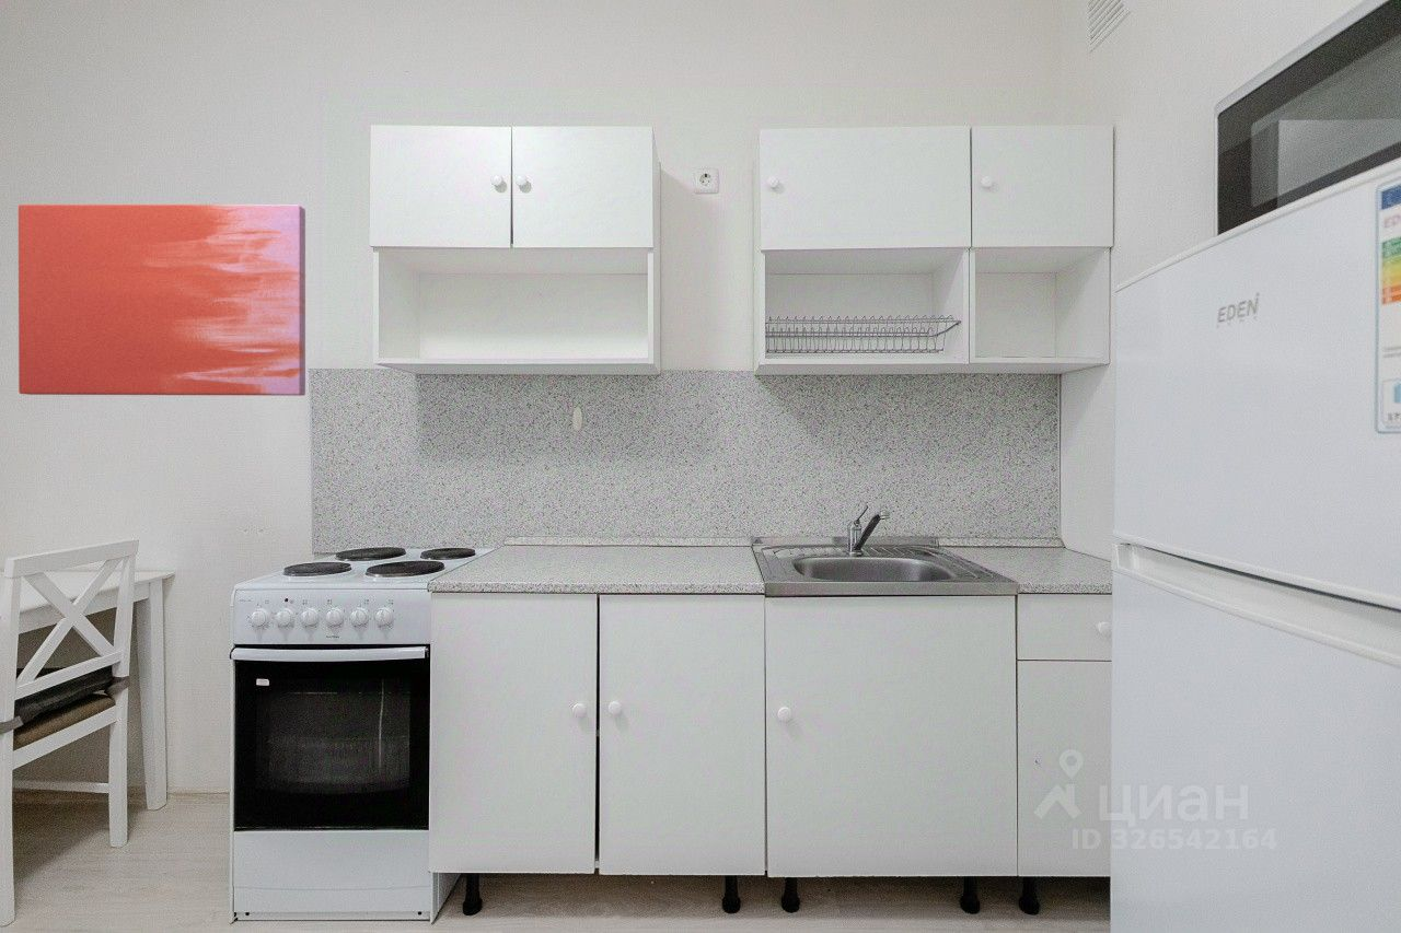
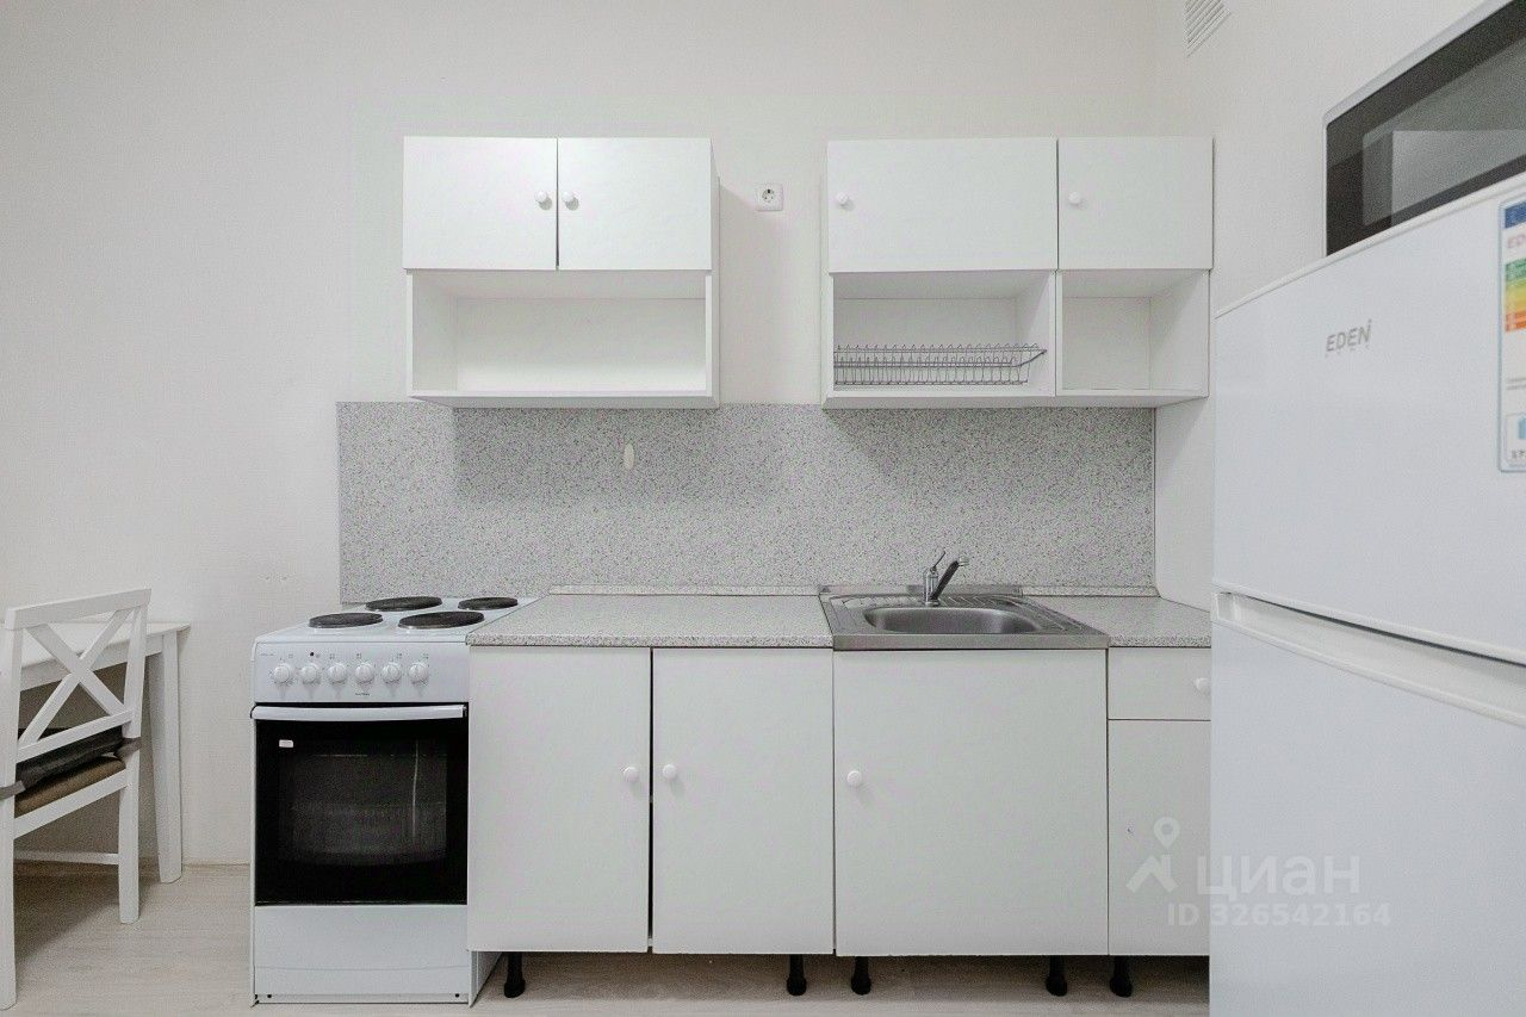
- wall art [18,203,306,397]
